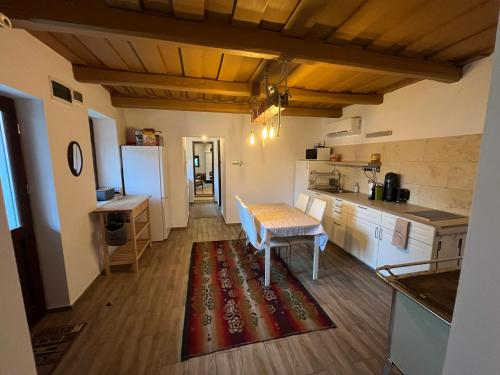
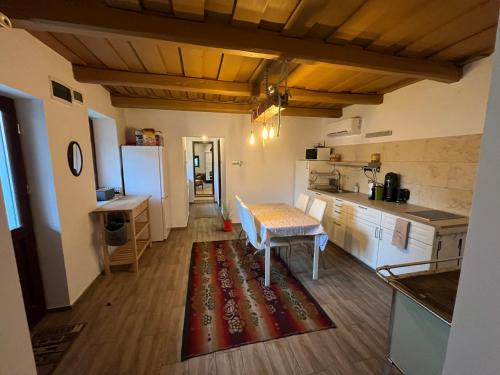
+ house plant [216,197,237,232]
